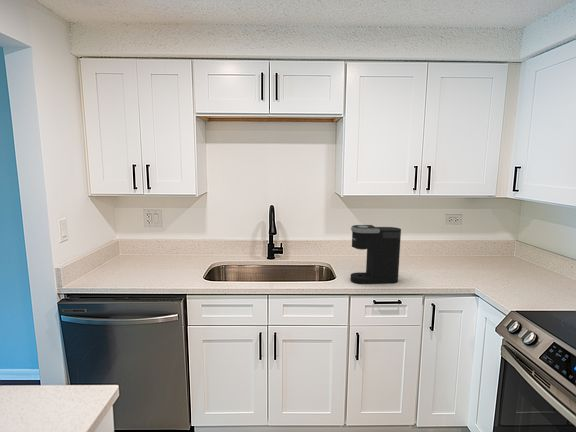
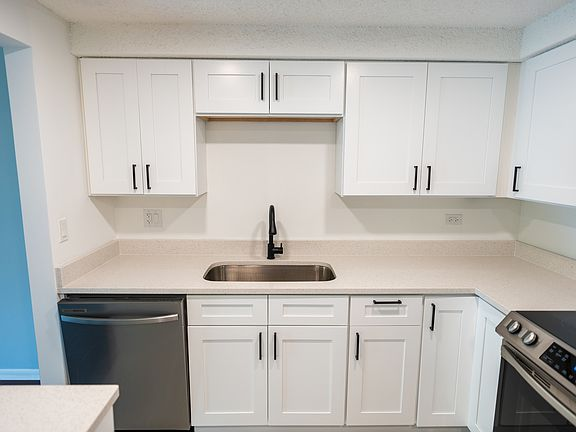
- coffee maker [349,224,402,285]
